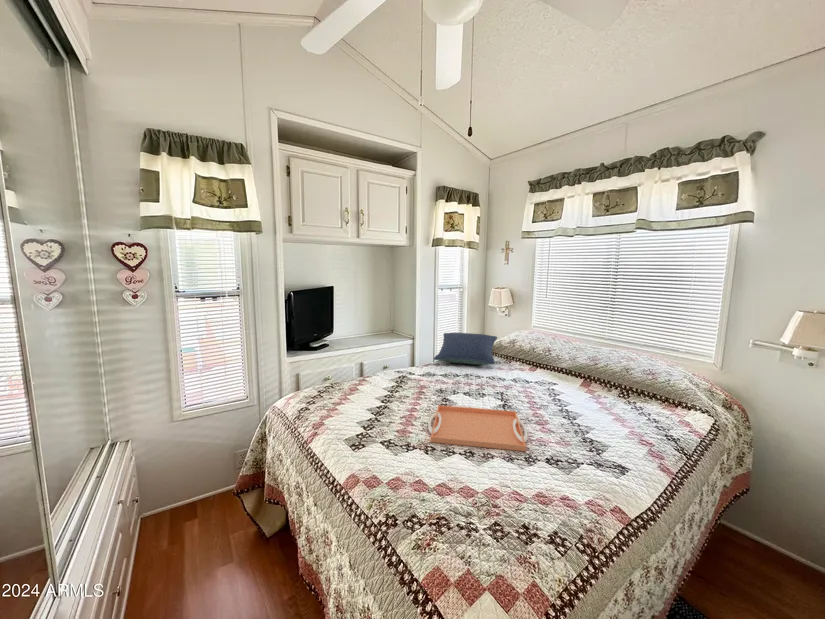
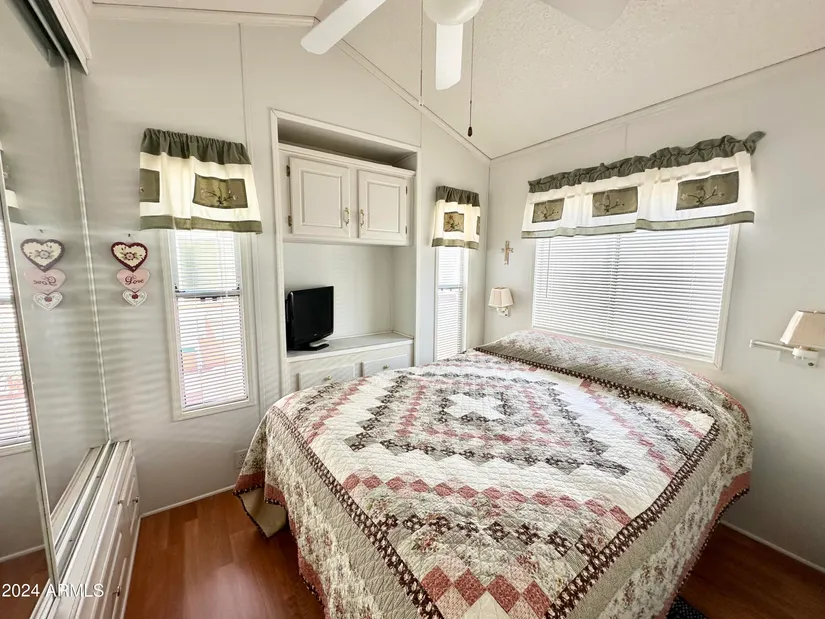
- pillow [433,332,498,366]
- serving tray [427,404,529,452]
